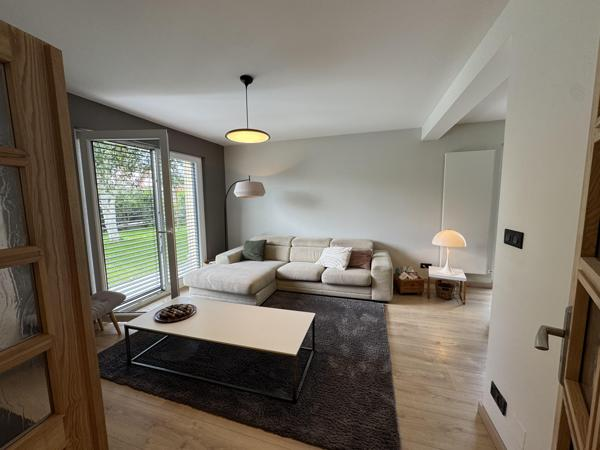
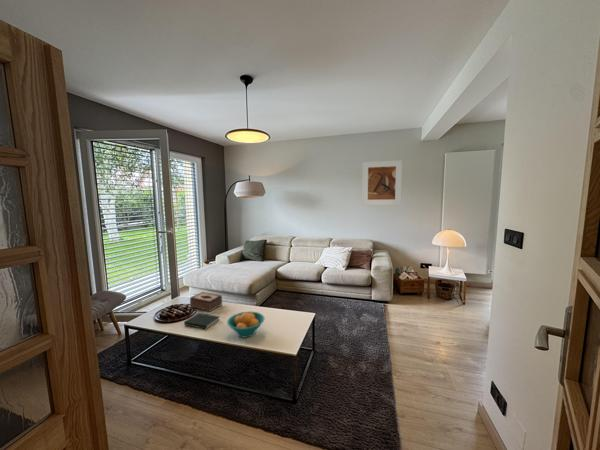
+ tissue box [189,291,223,313]
+ book [183,312,221,330]
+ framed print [361,159,403,206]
+ fruit bowl [226,311,265,339]
